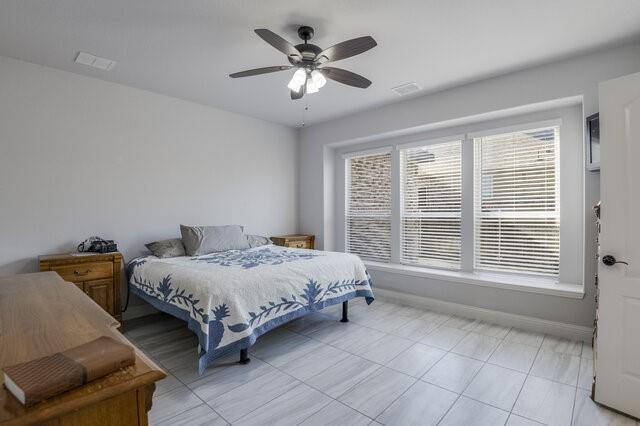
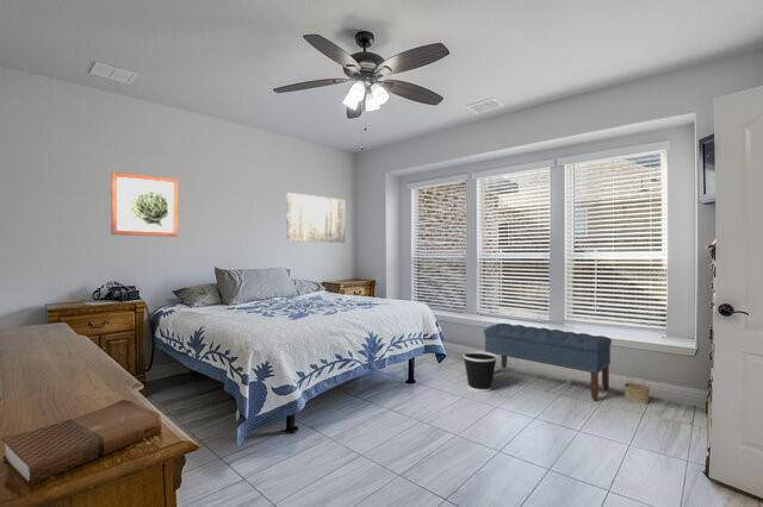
+ wall art [285,192,346,244]
+ basket [624,362,650,406]
+ wall art [110,170,179,238]
+ bench [483,323,613,402]
+ wastebasket [461,350,498,393]
